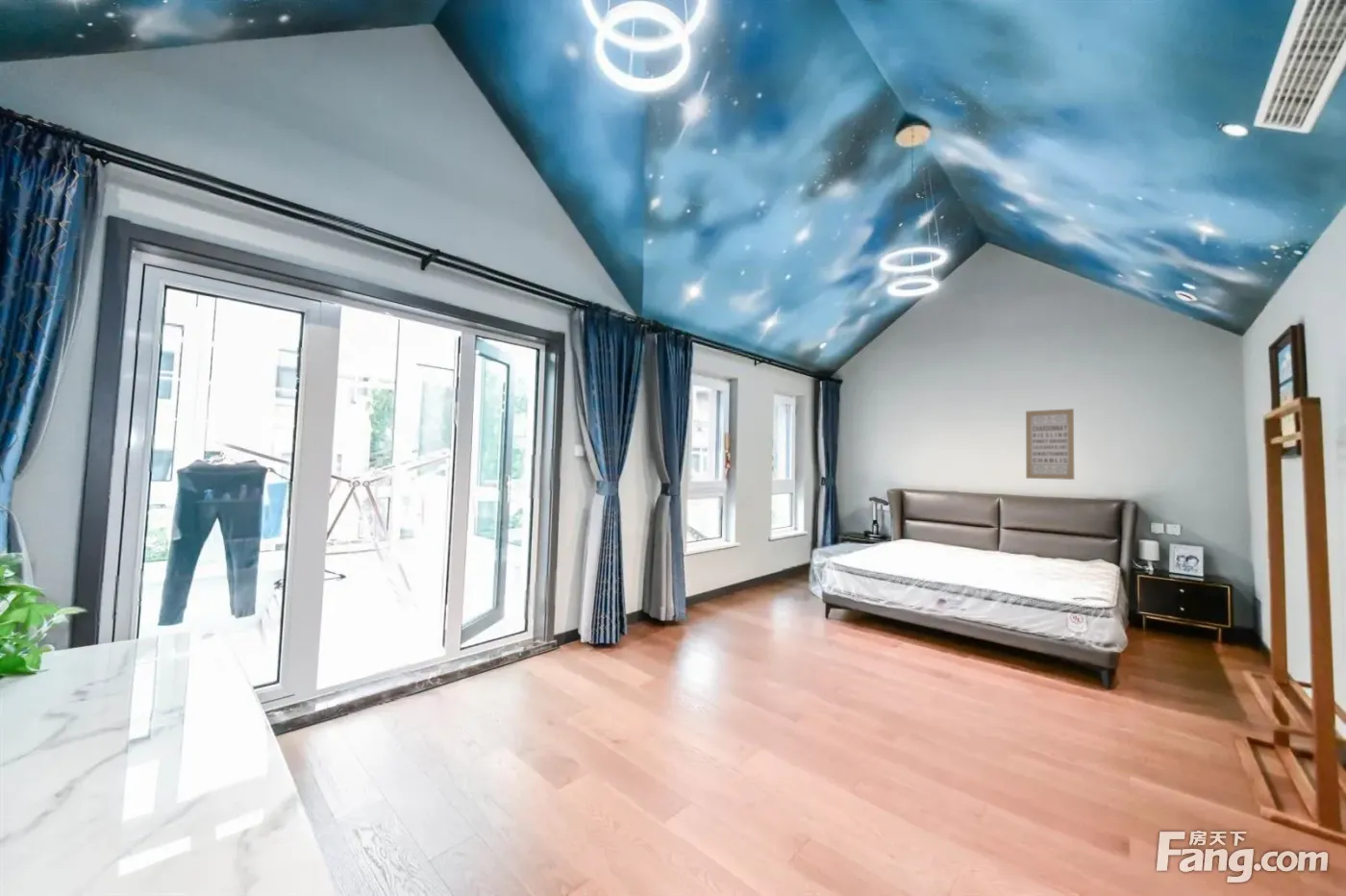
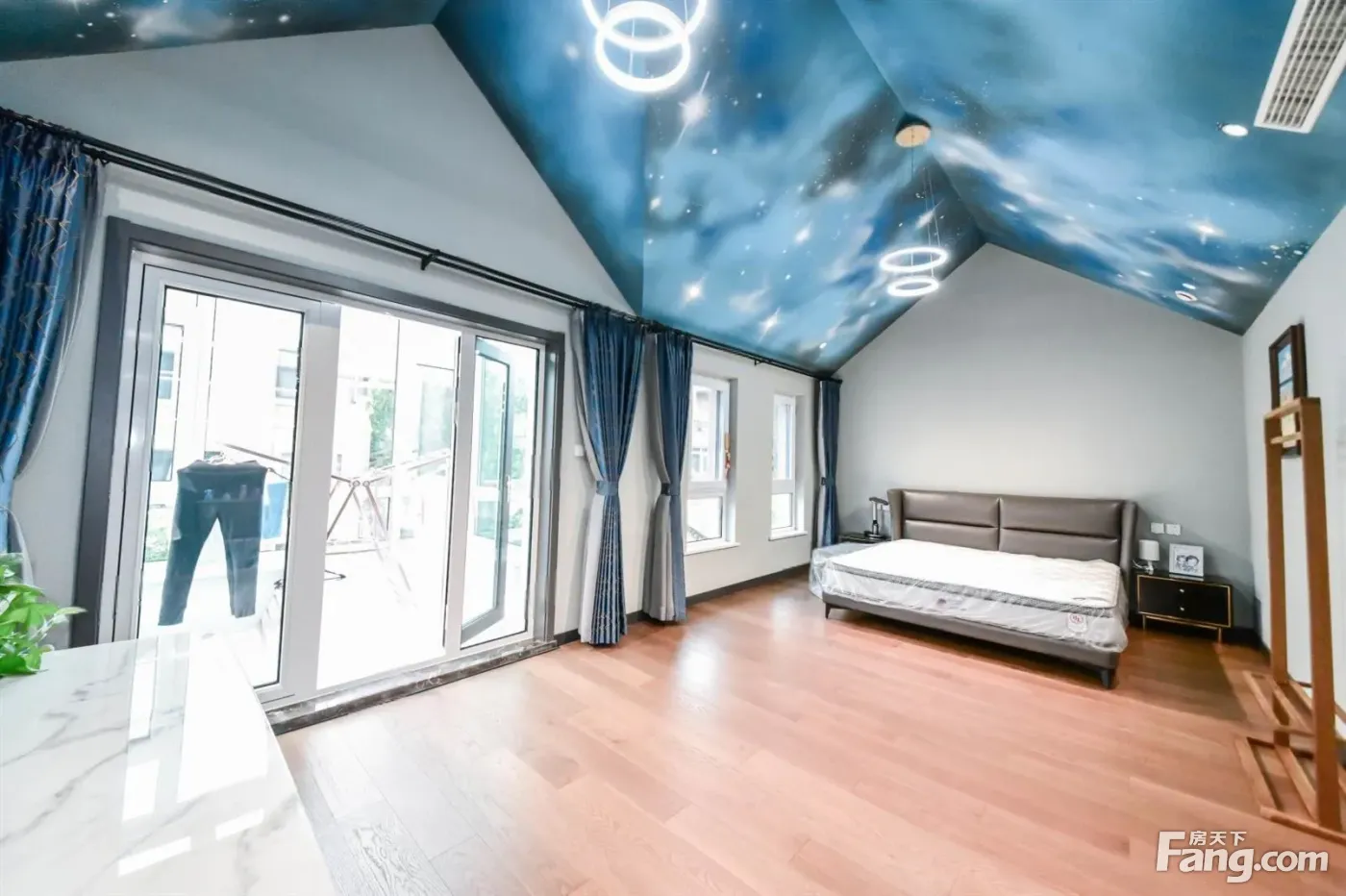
- wall art [1025,408,1075,481]
